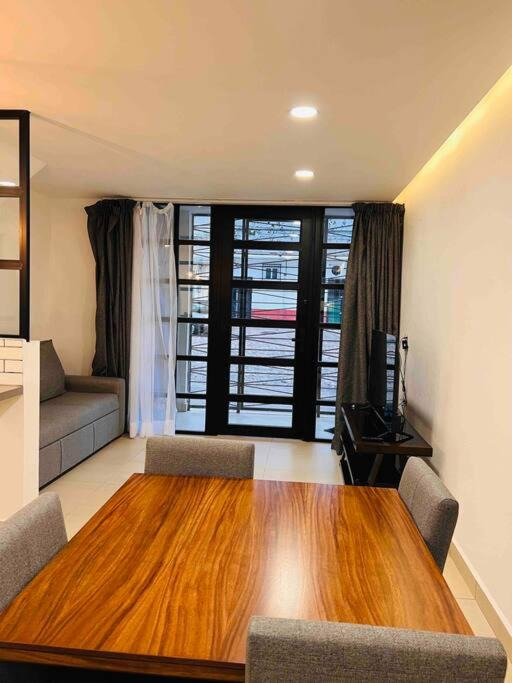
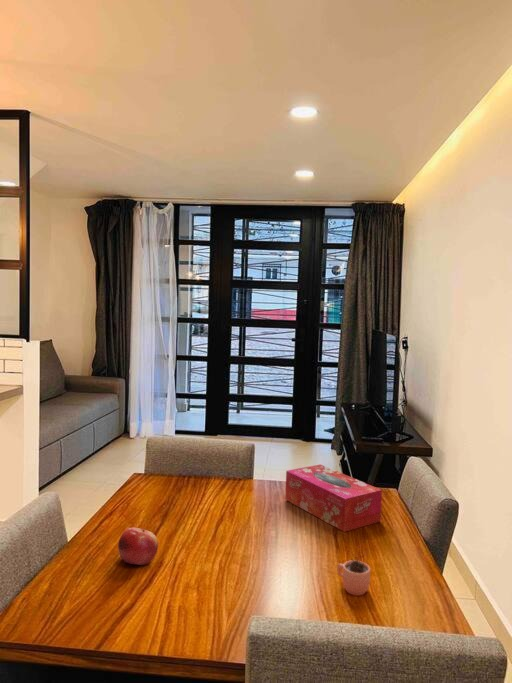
+ fruit [117,526,159,566]
+ cocoa [336,540,371,597]
+ tissue box [284,463,383,533]
